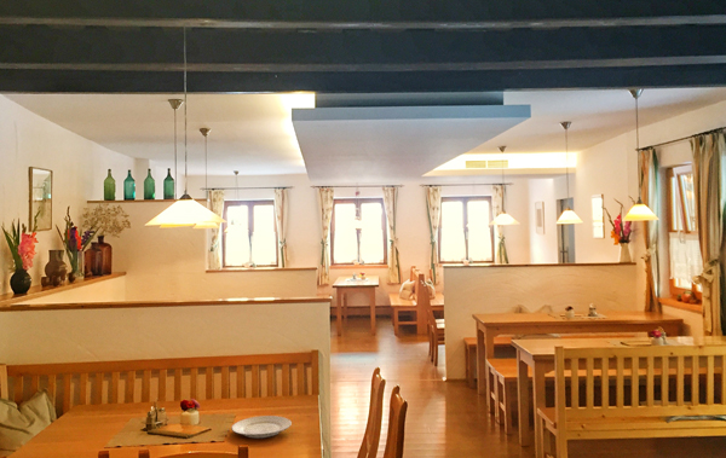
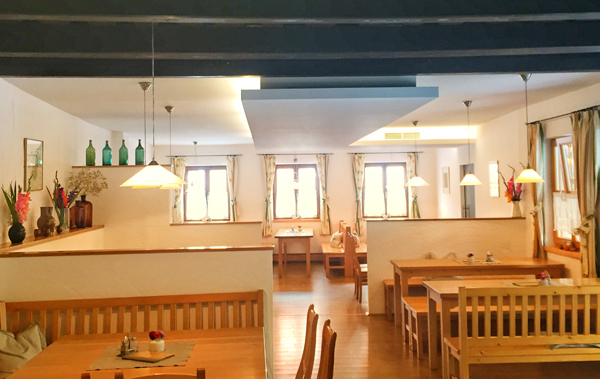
- plate [230,414,293,439]
